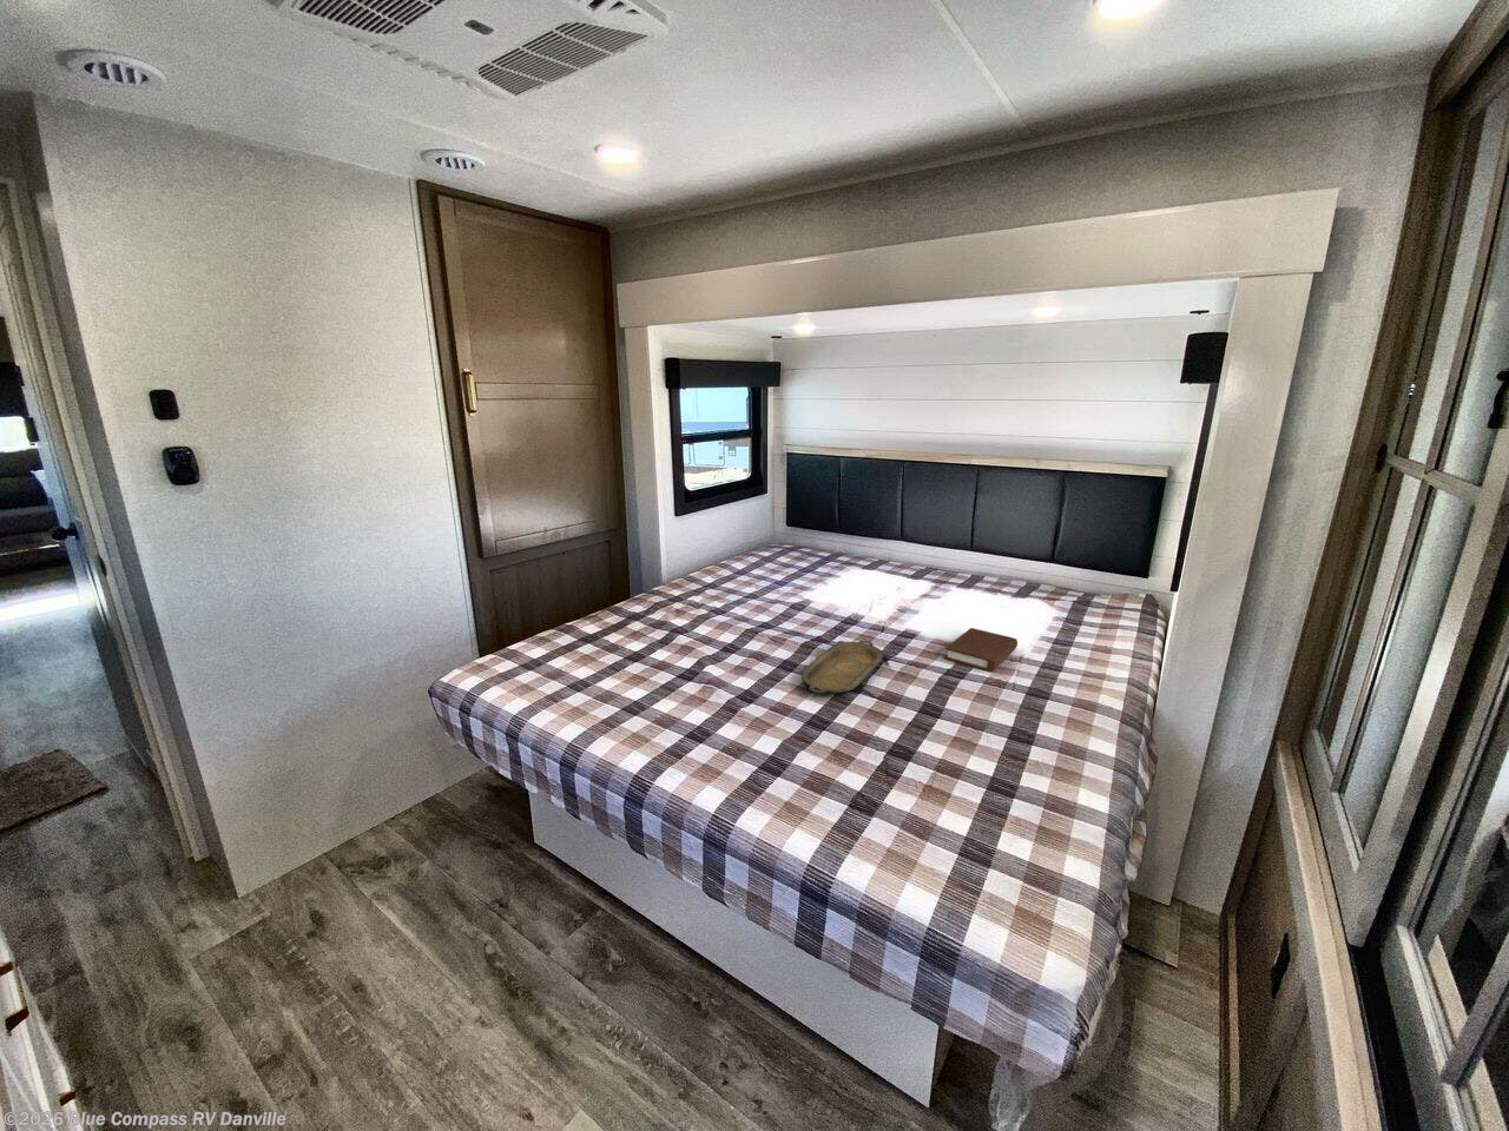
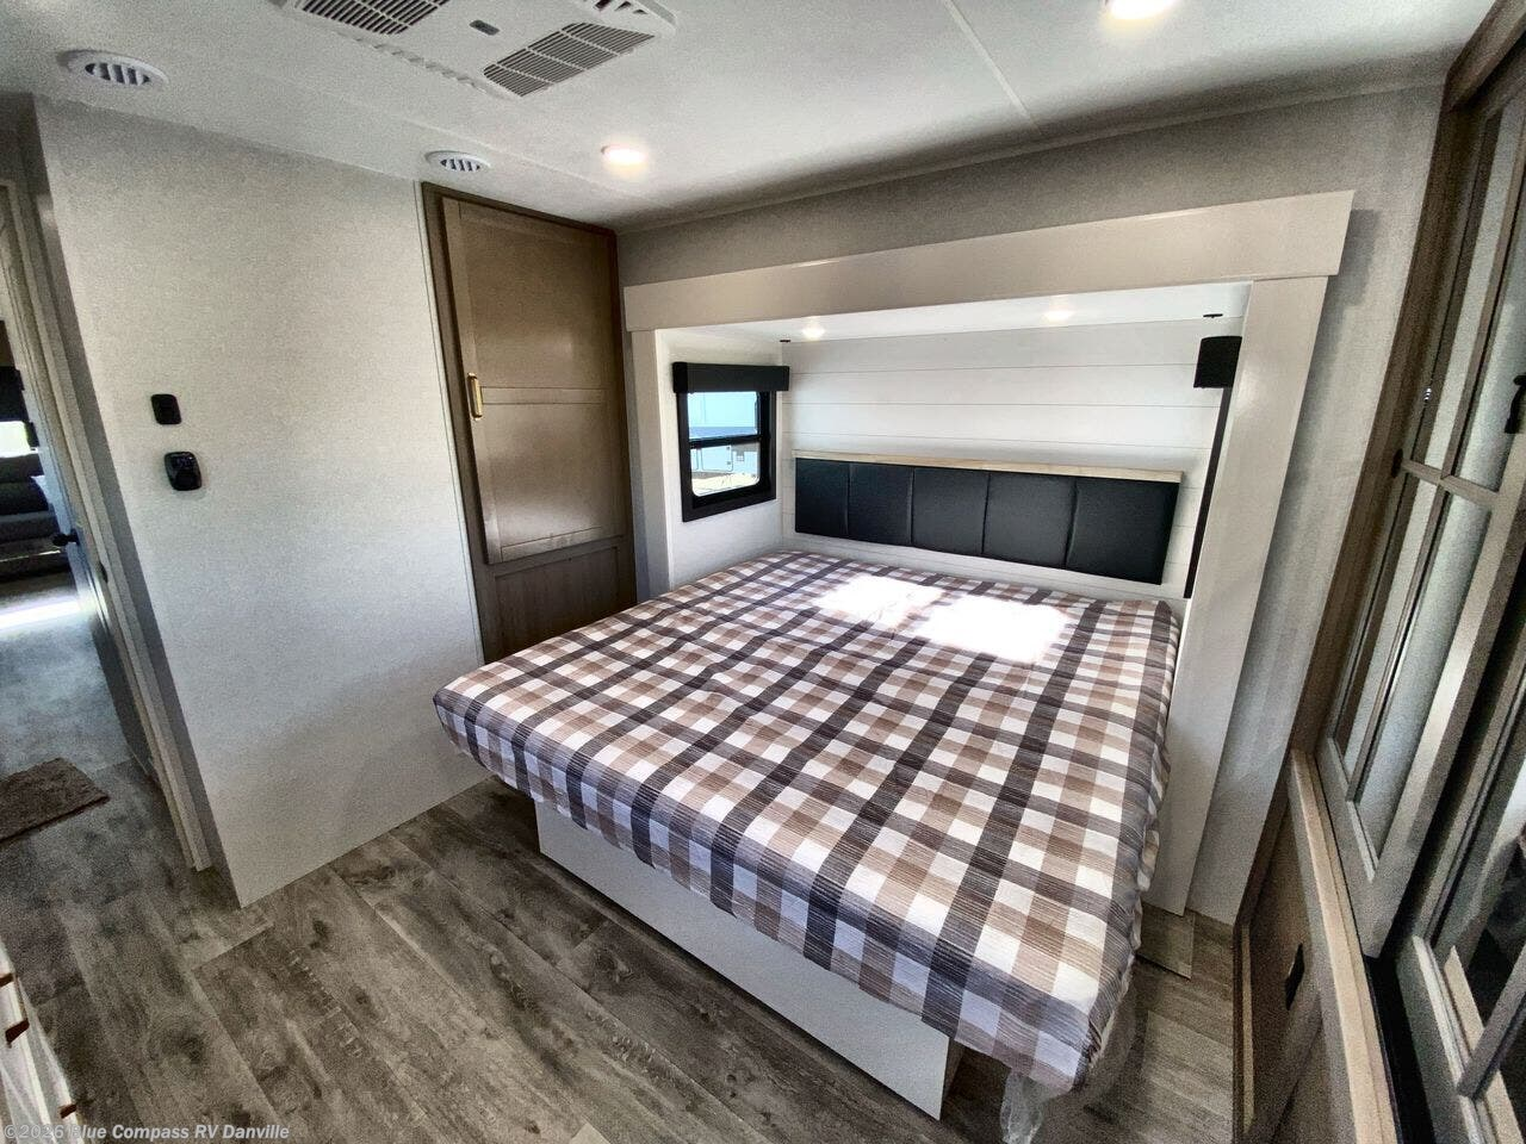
- serving tray [801,639,884,694]
- book [943,627,1018,672]
